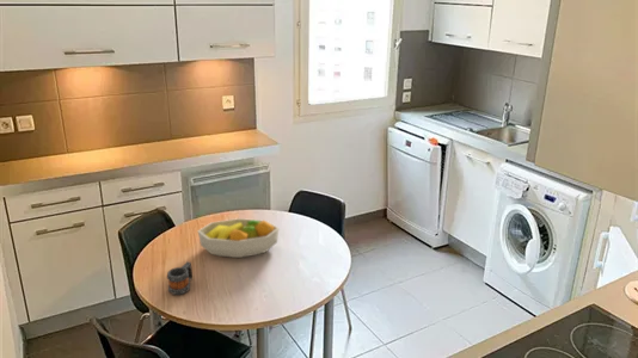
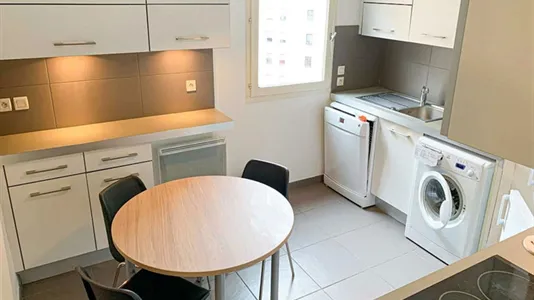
- mug [166,260,194,296]
- fruit bowl [196,217,281,259]
